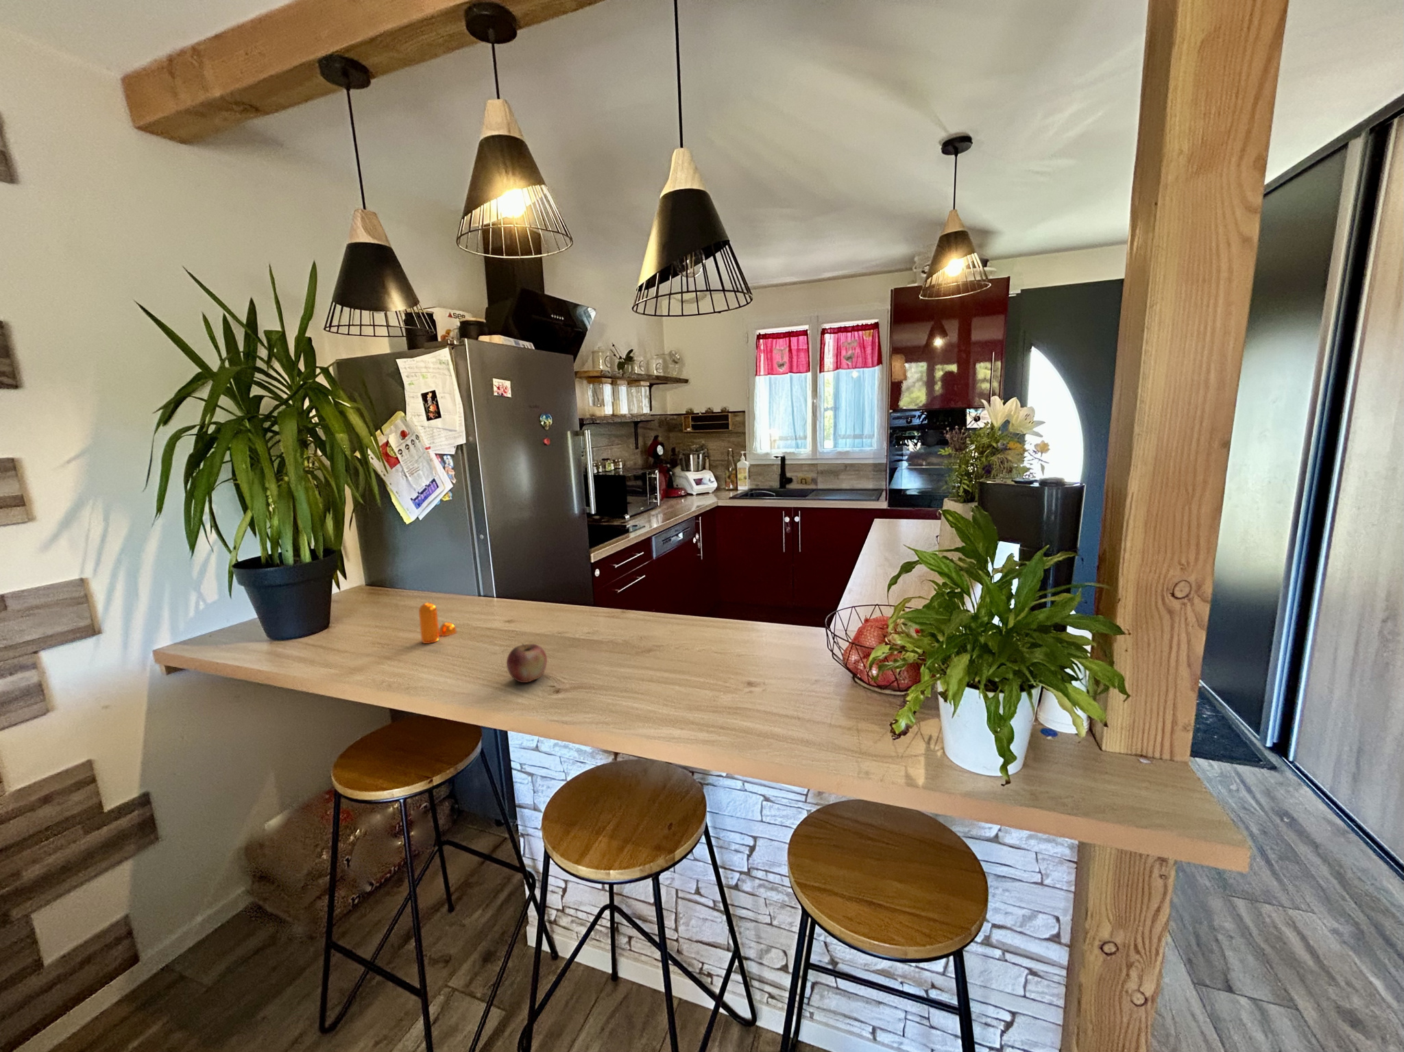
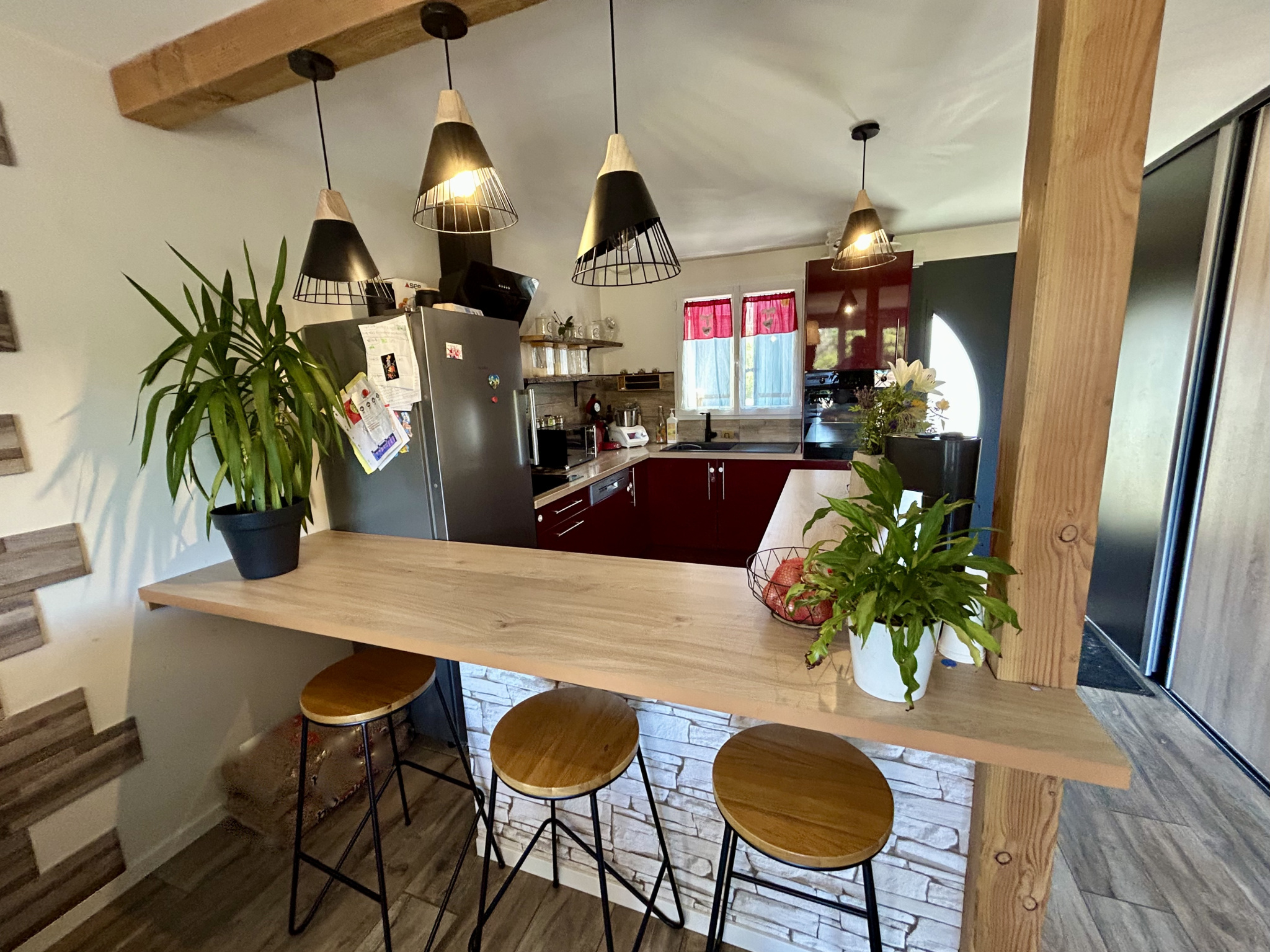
- apple [506,643,547,683]
- pepper shaker [418,602,458,644]
